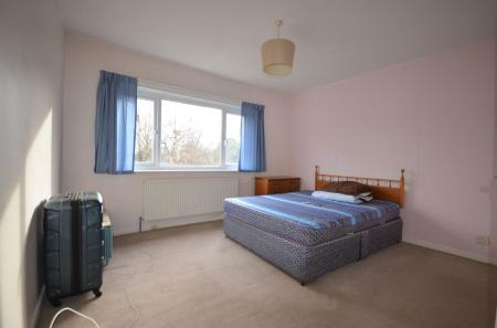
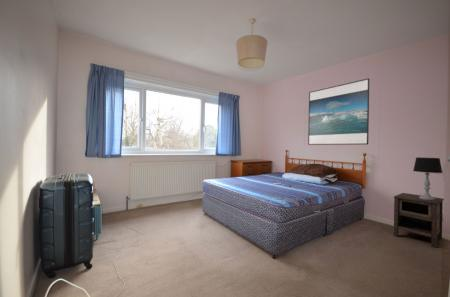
+ nightstand [393,192,445,248]
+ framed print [307,77,370,146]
+ table lamp [412,156,443,200]
